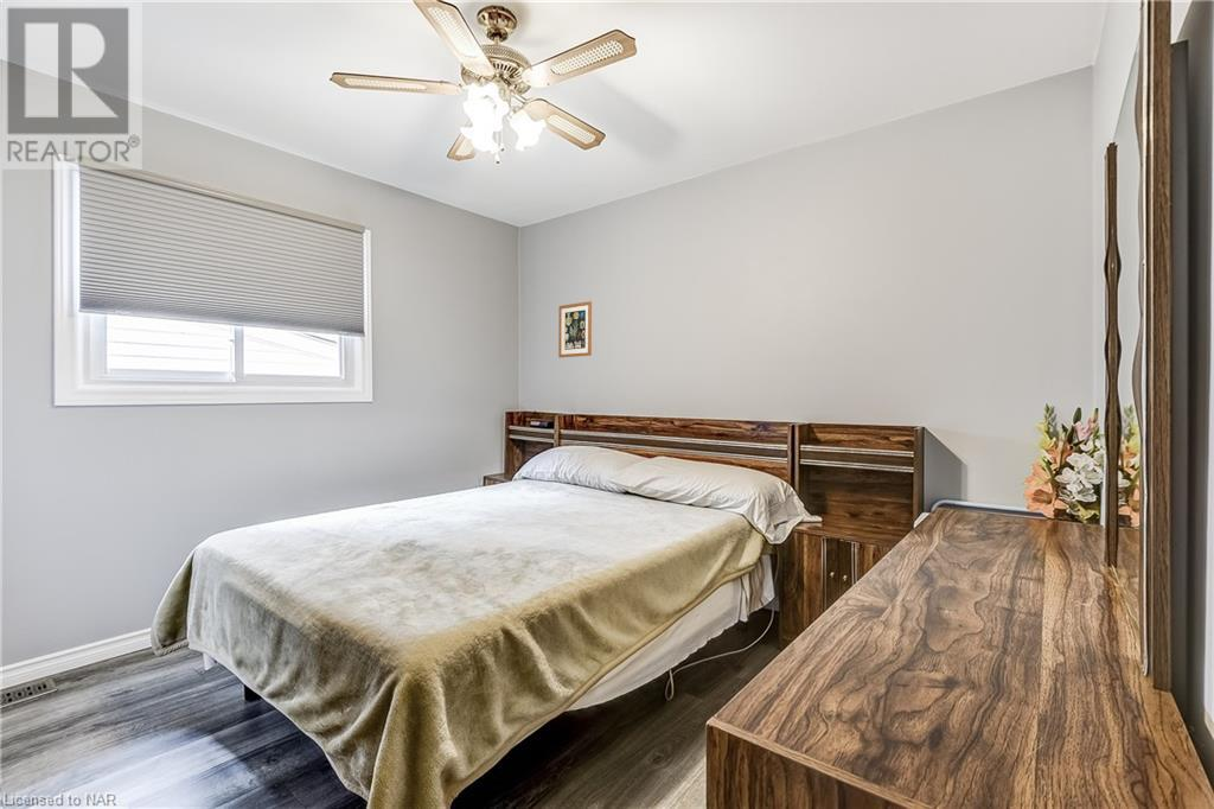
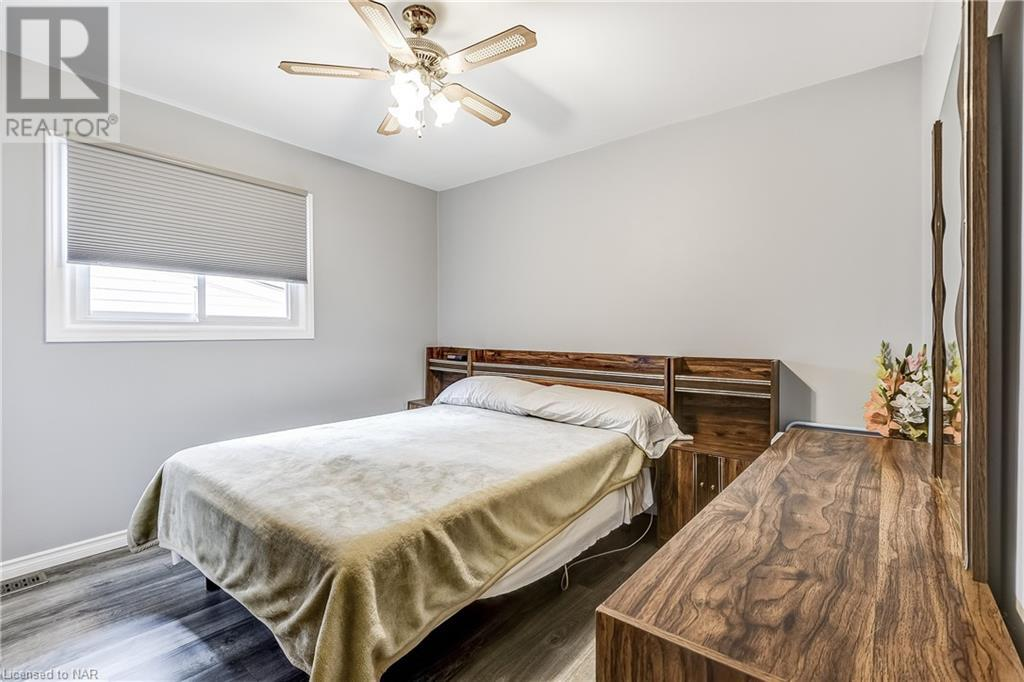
- wall art [557,300,593,358]
